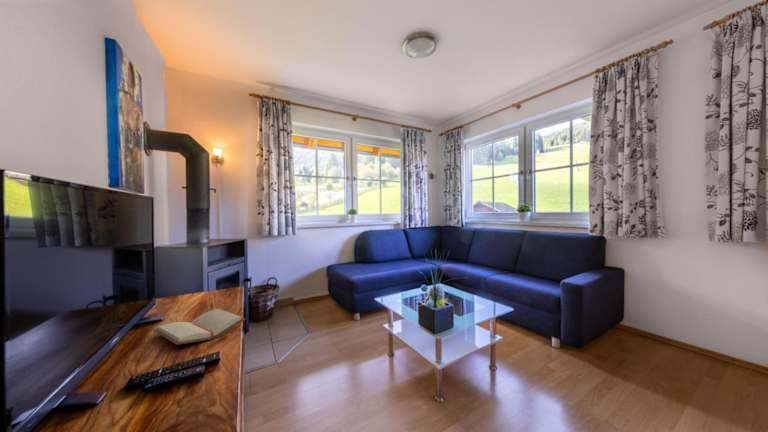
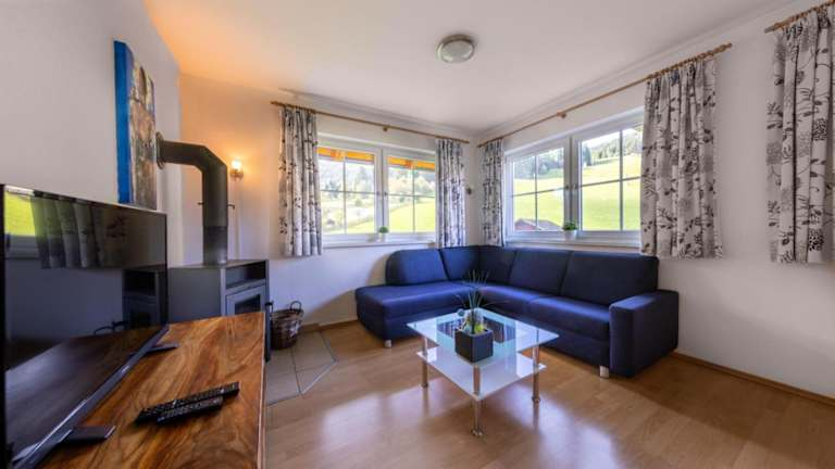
- paperback book [152,307,246,346]
